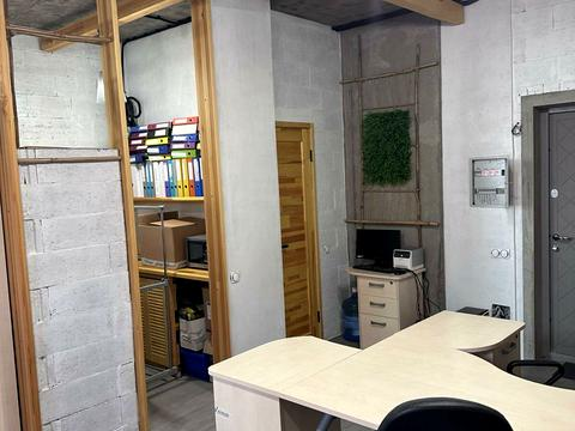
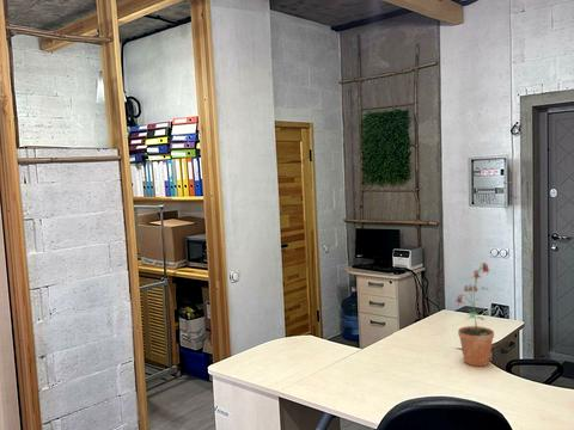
+ potted plant [454,262,495,368]
